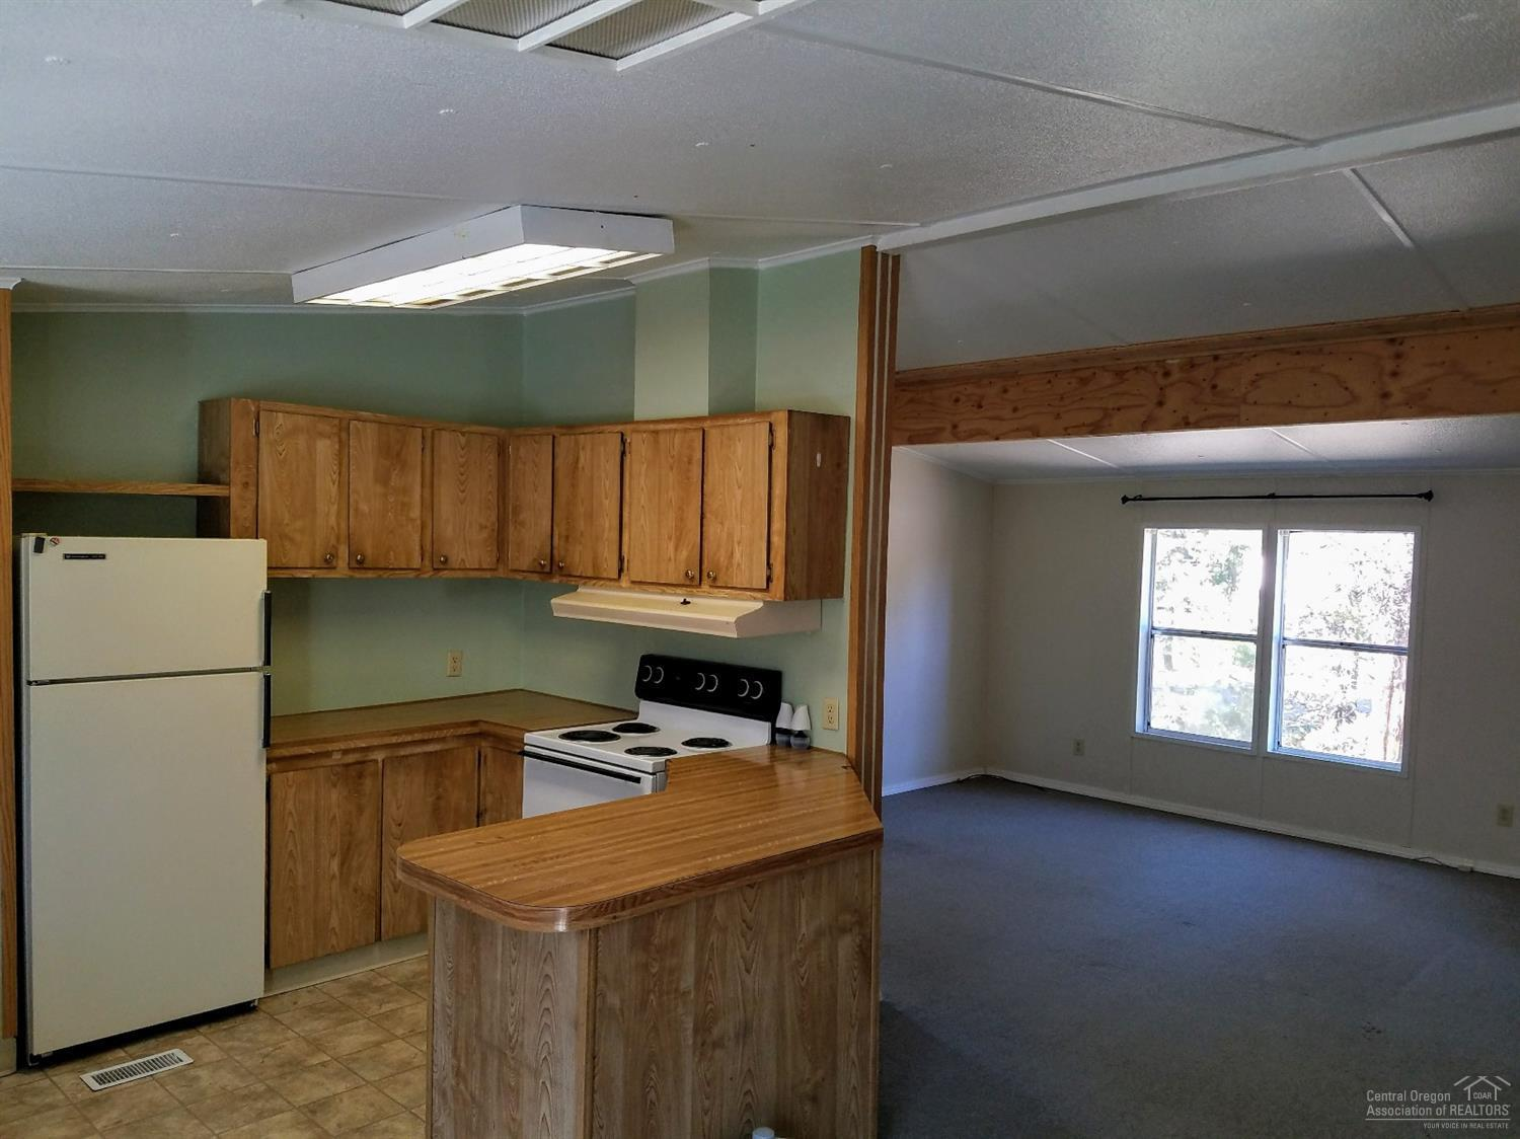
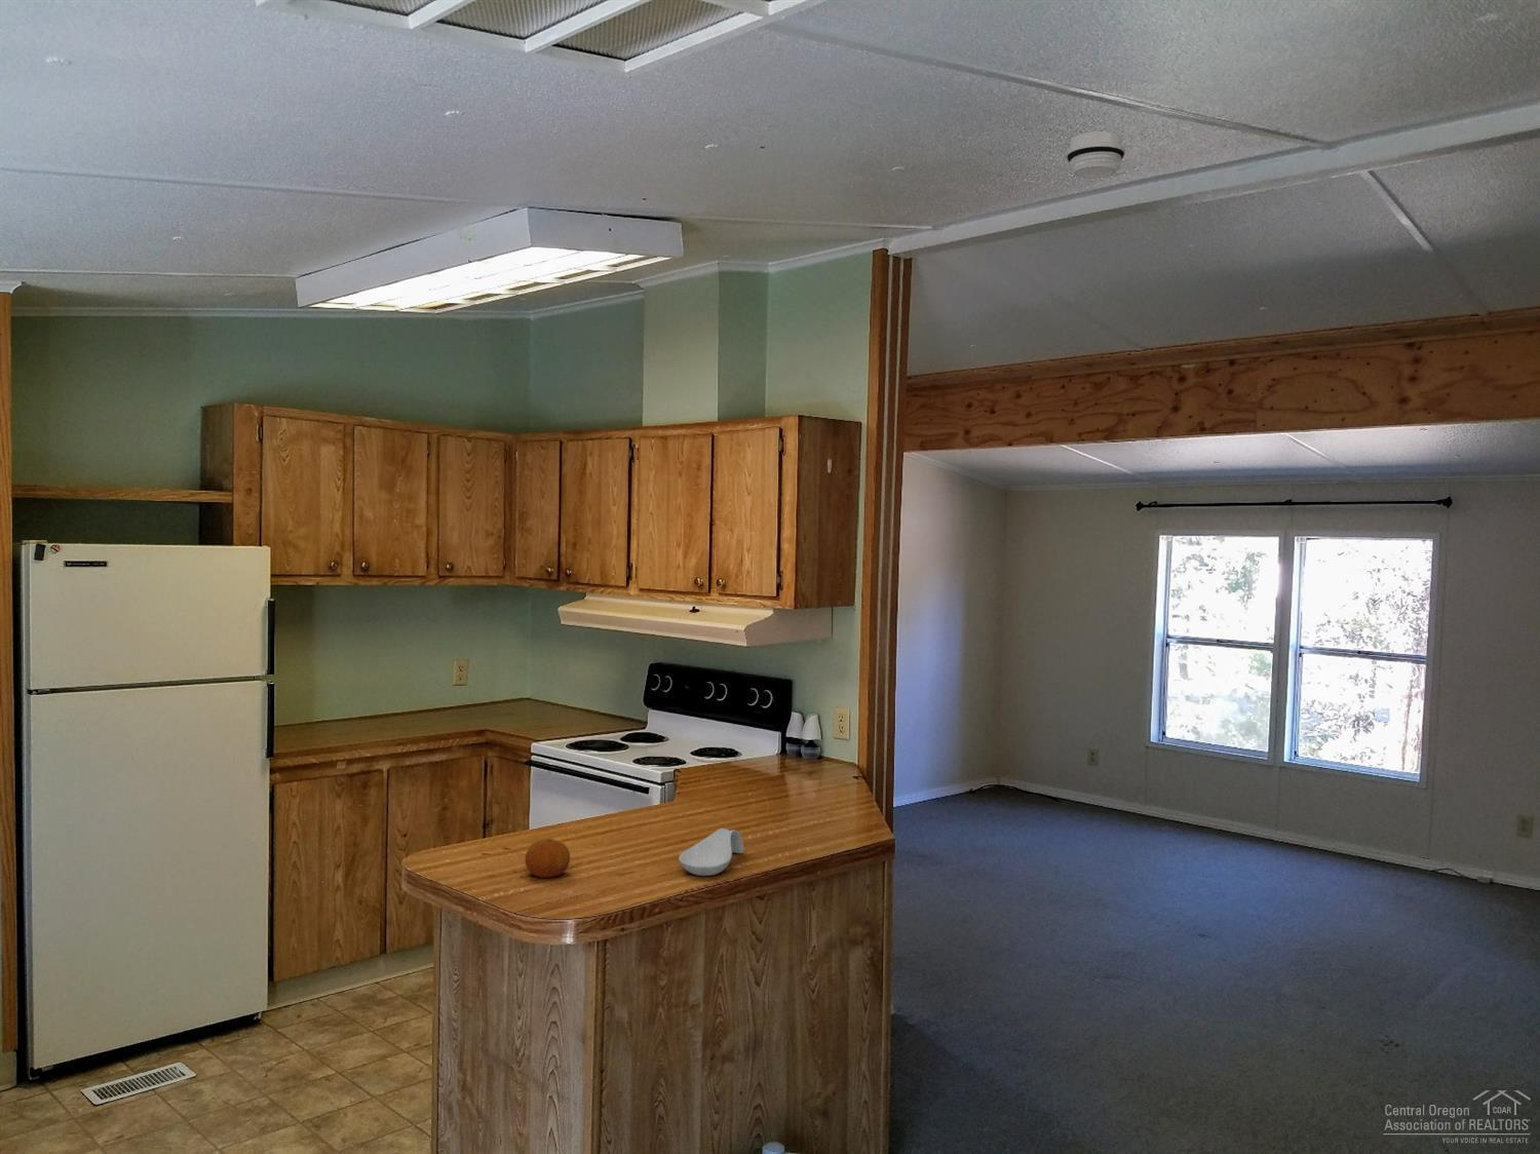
+ smoke detector [1066,131,1127,179]
+ fruit [525,838,571,879]
+ spoon rest [677,828,745,876]
